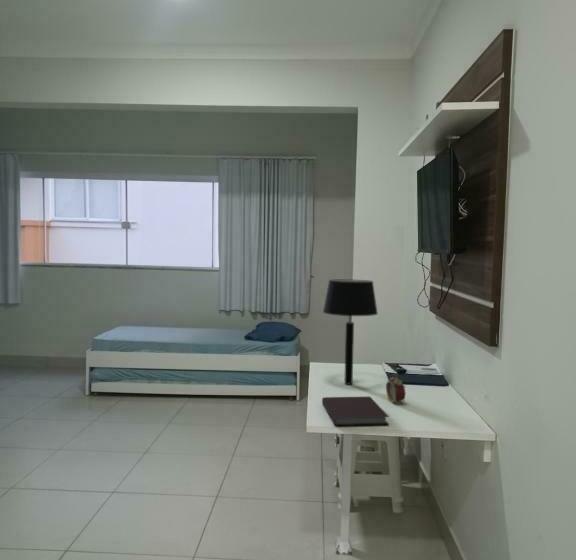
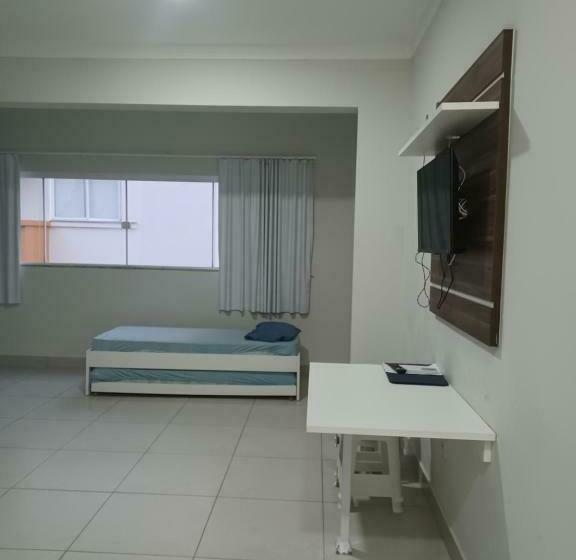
- alarm clock [385,373,407,405]
- table lamp [322,279,379,386]
- notebook [321,395,390,427]
